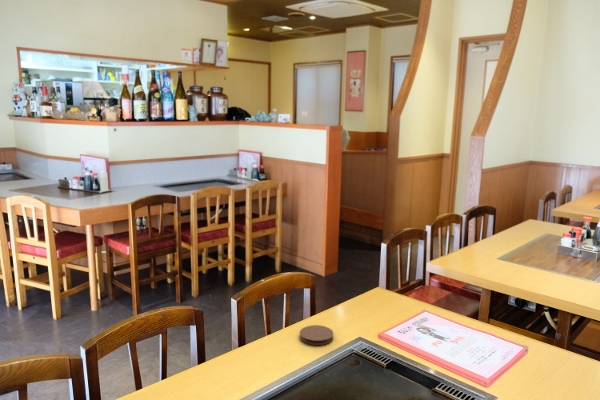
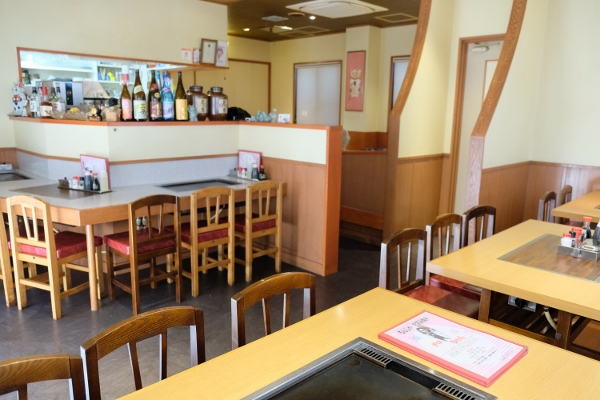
- coaster [299,324,334,346]
